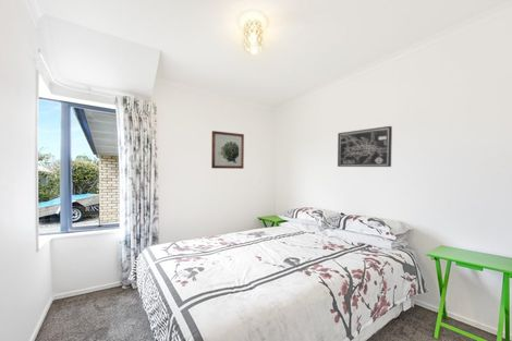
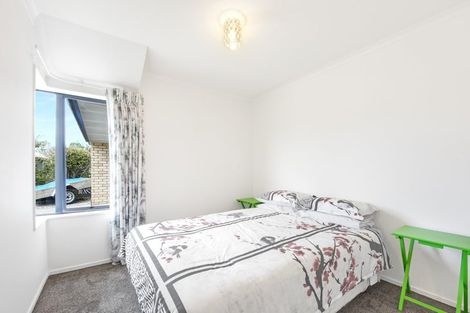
- wall art [337,125,393,168]
- wall art [210,130,245,170]
